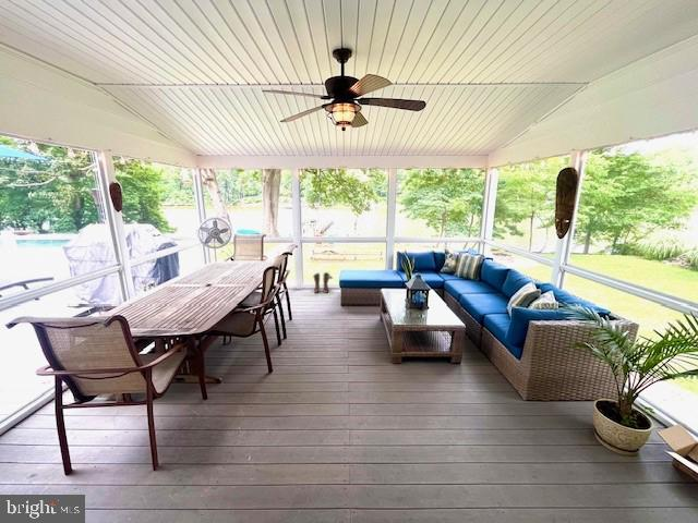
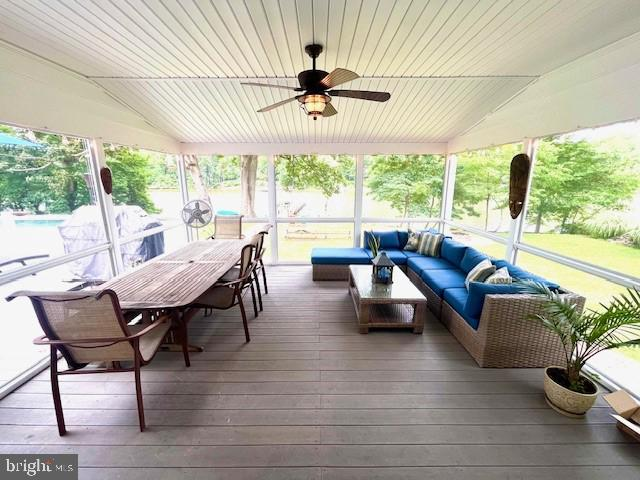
- boots [312,271,334,294]
